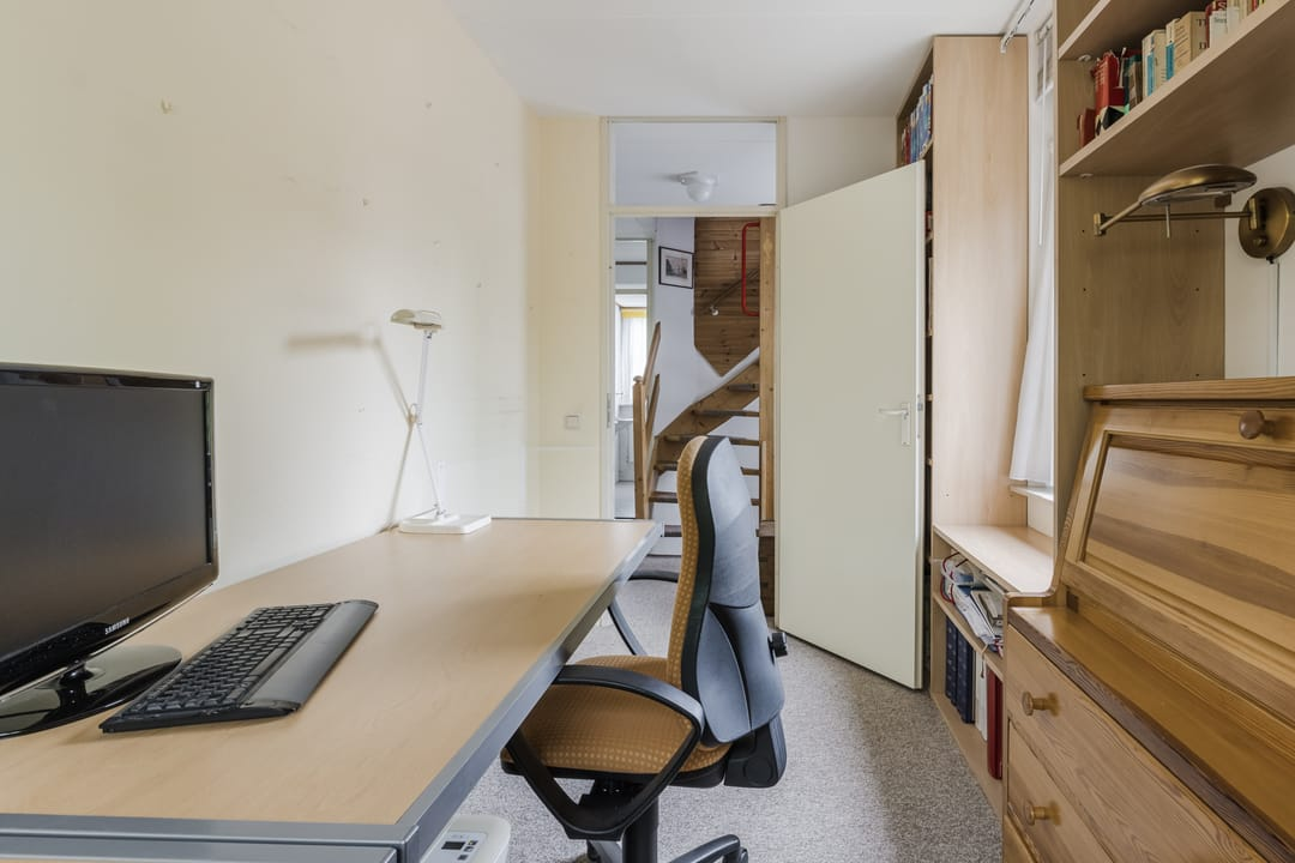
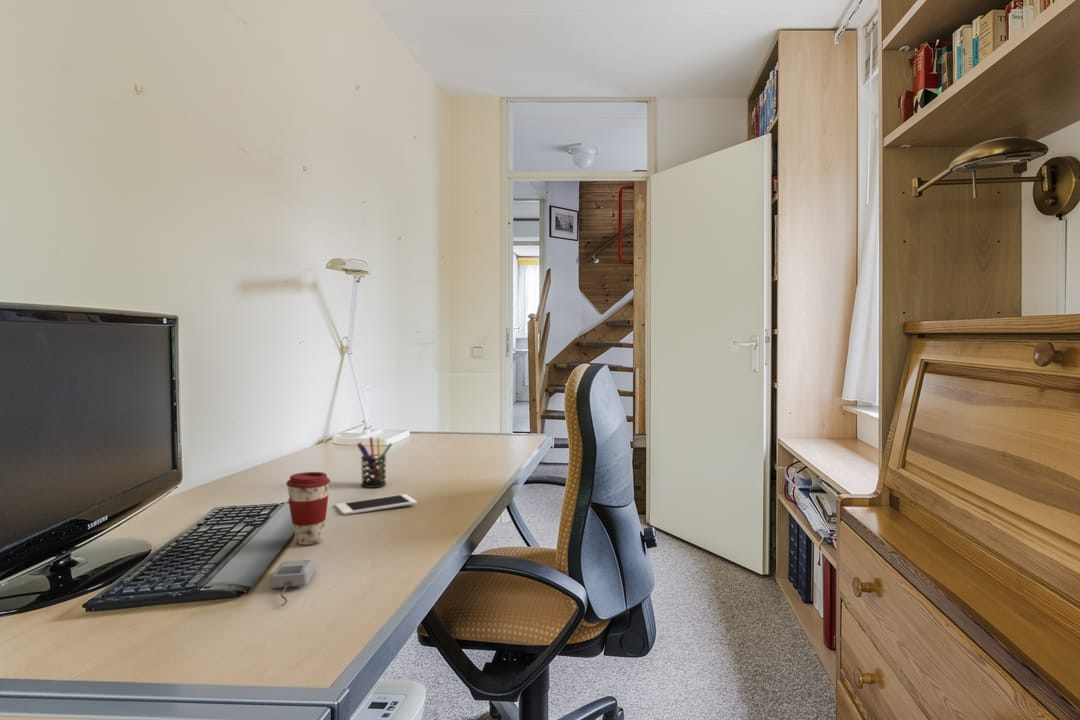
+ computer mouse [269,559,317,607]
+ coffee cup [285,471,331,546]
+ cell phone [334,493,418,516]
+ pen holder [356,436,393,489]
